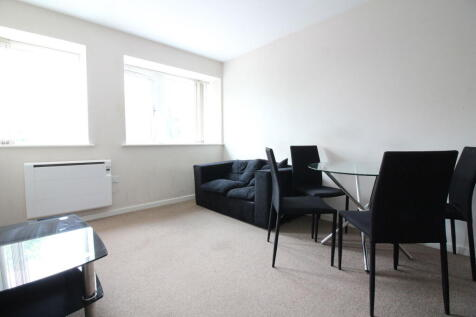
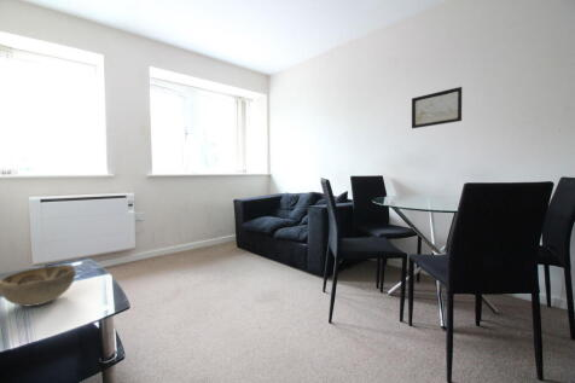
+ decorative bowl [0,263,77,307]
+ wall art [411,86,463,129]
